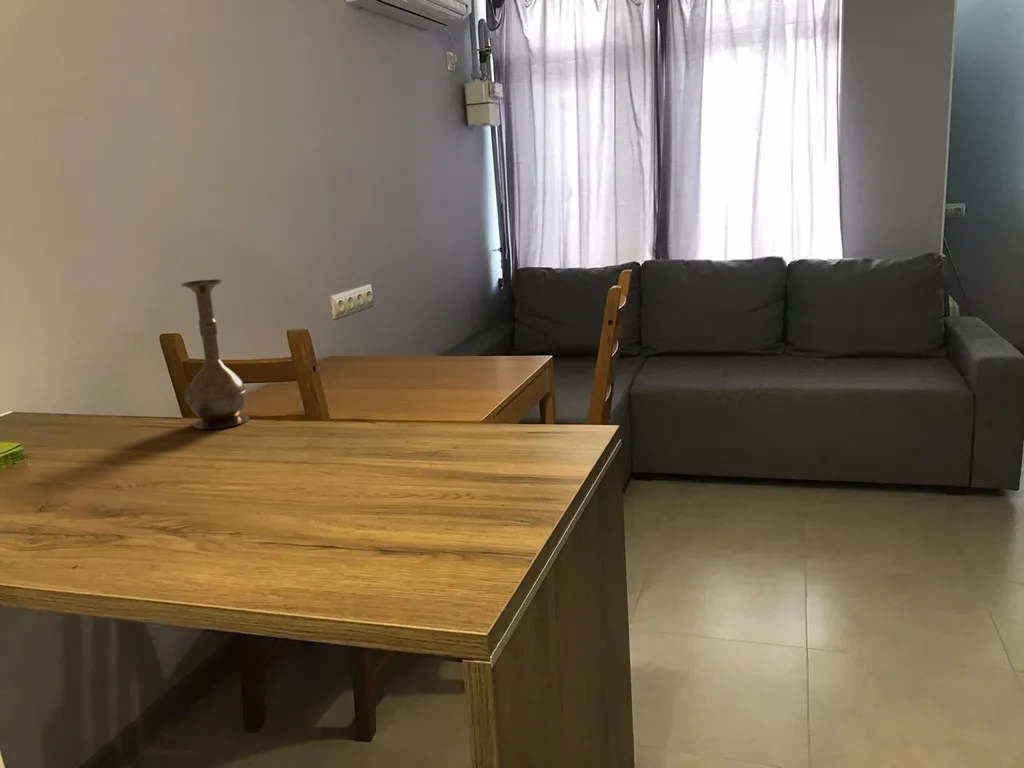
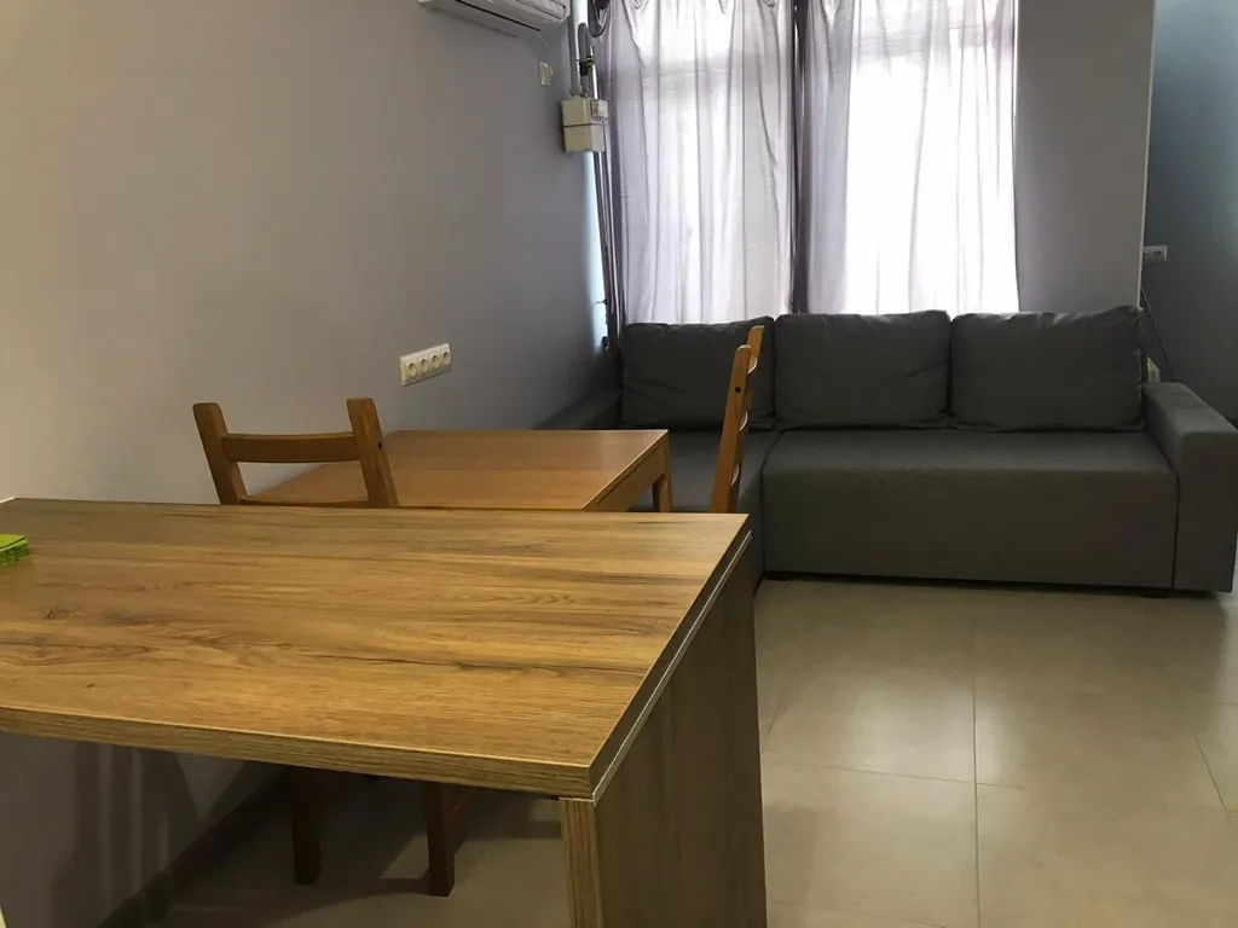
- vase [181,278,250,430]
